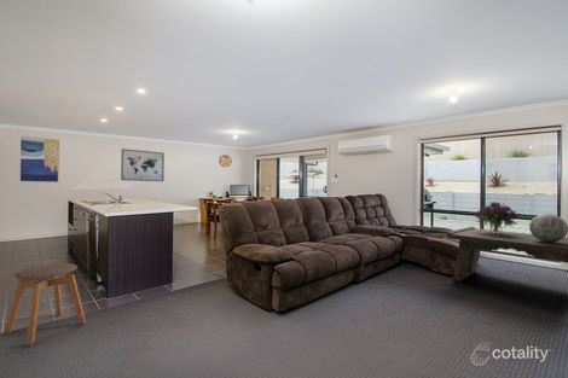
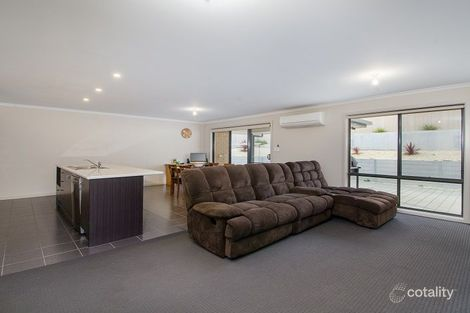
- decorative sphere [528,213,568,243]
- stool [2,262,87,347]
- wall art [19,135,60,184]
- coffee table [446,226,568,283]
- bouquet [474,200,520,233]
- wall art [120,147,166,182]
